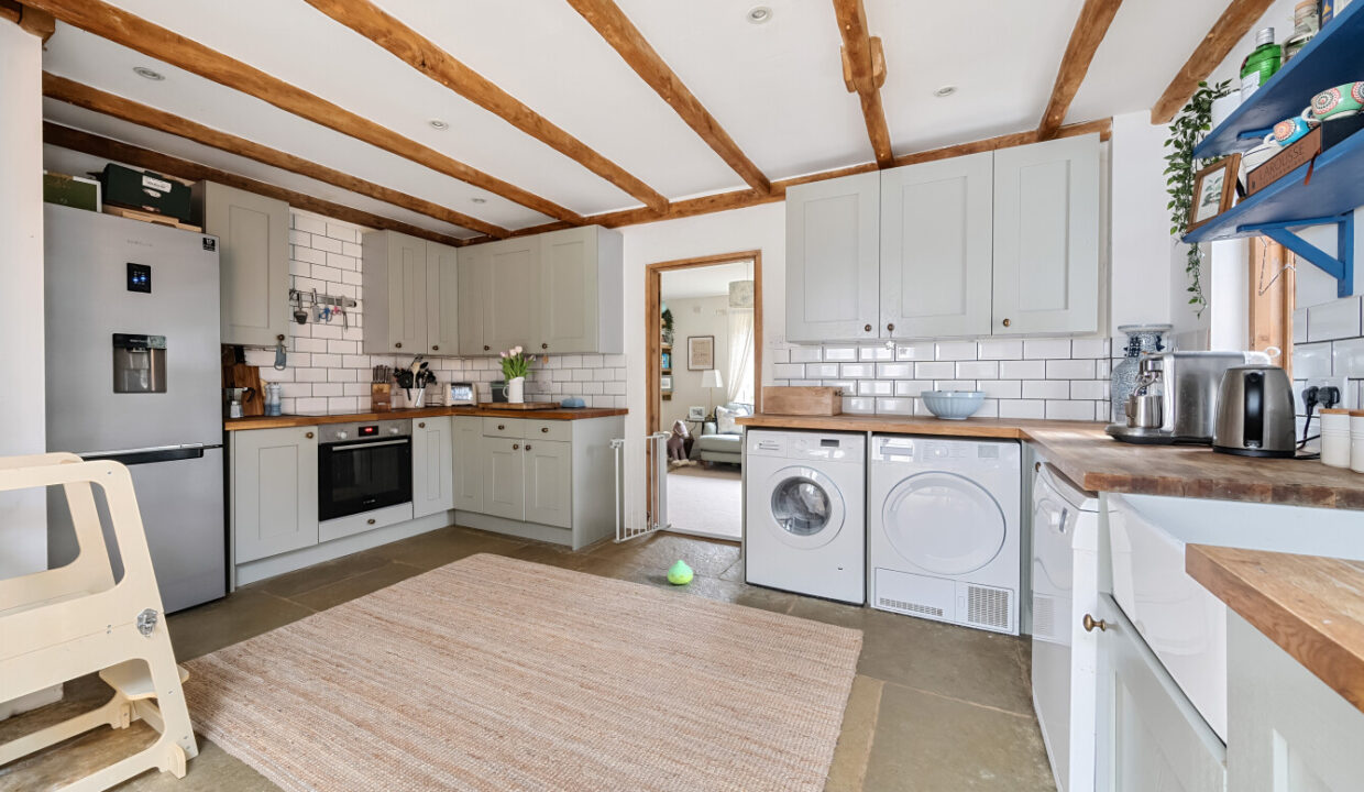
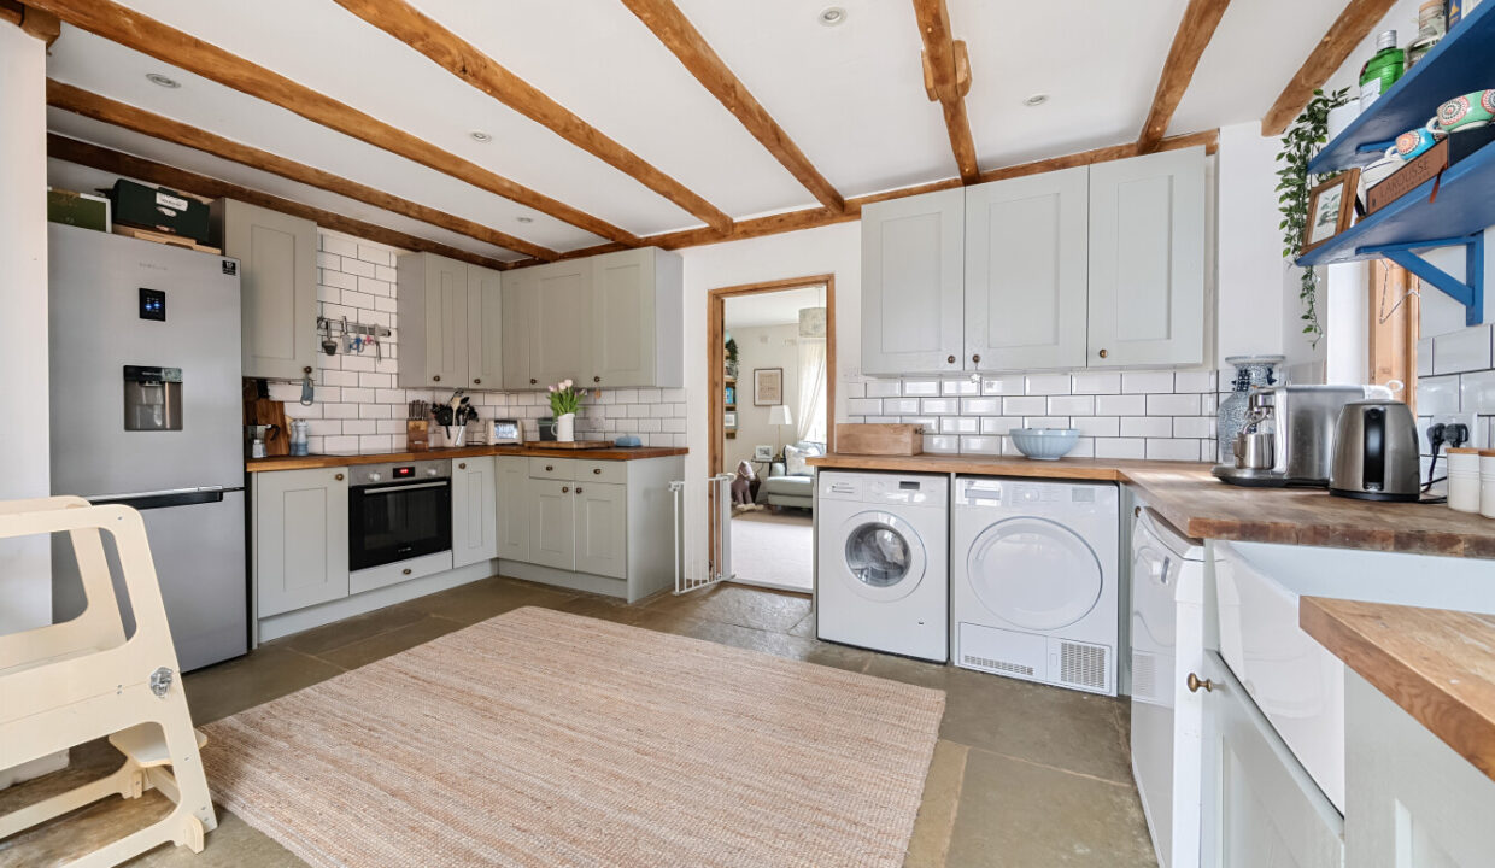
- plush toy [667,559,694,585]
